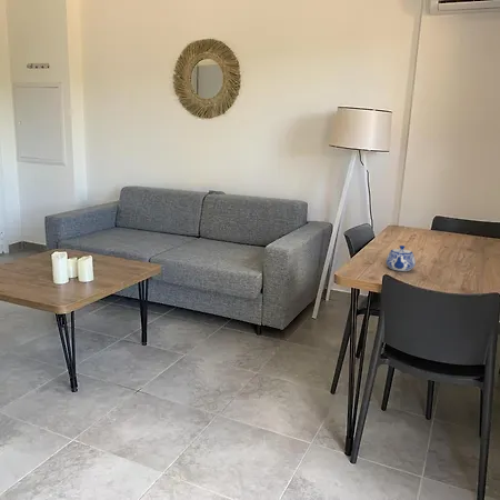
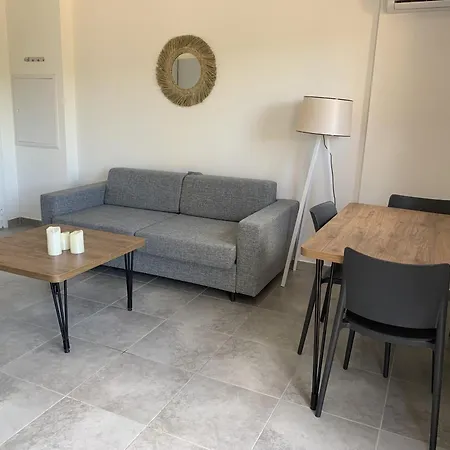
- teapot [384,244,417,272]
